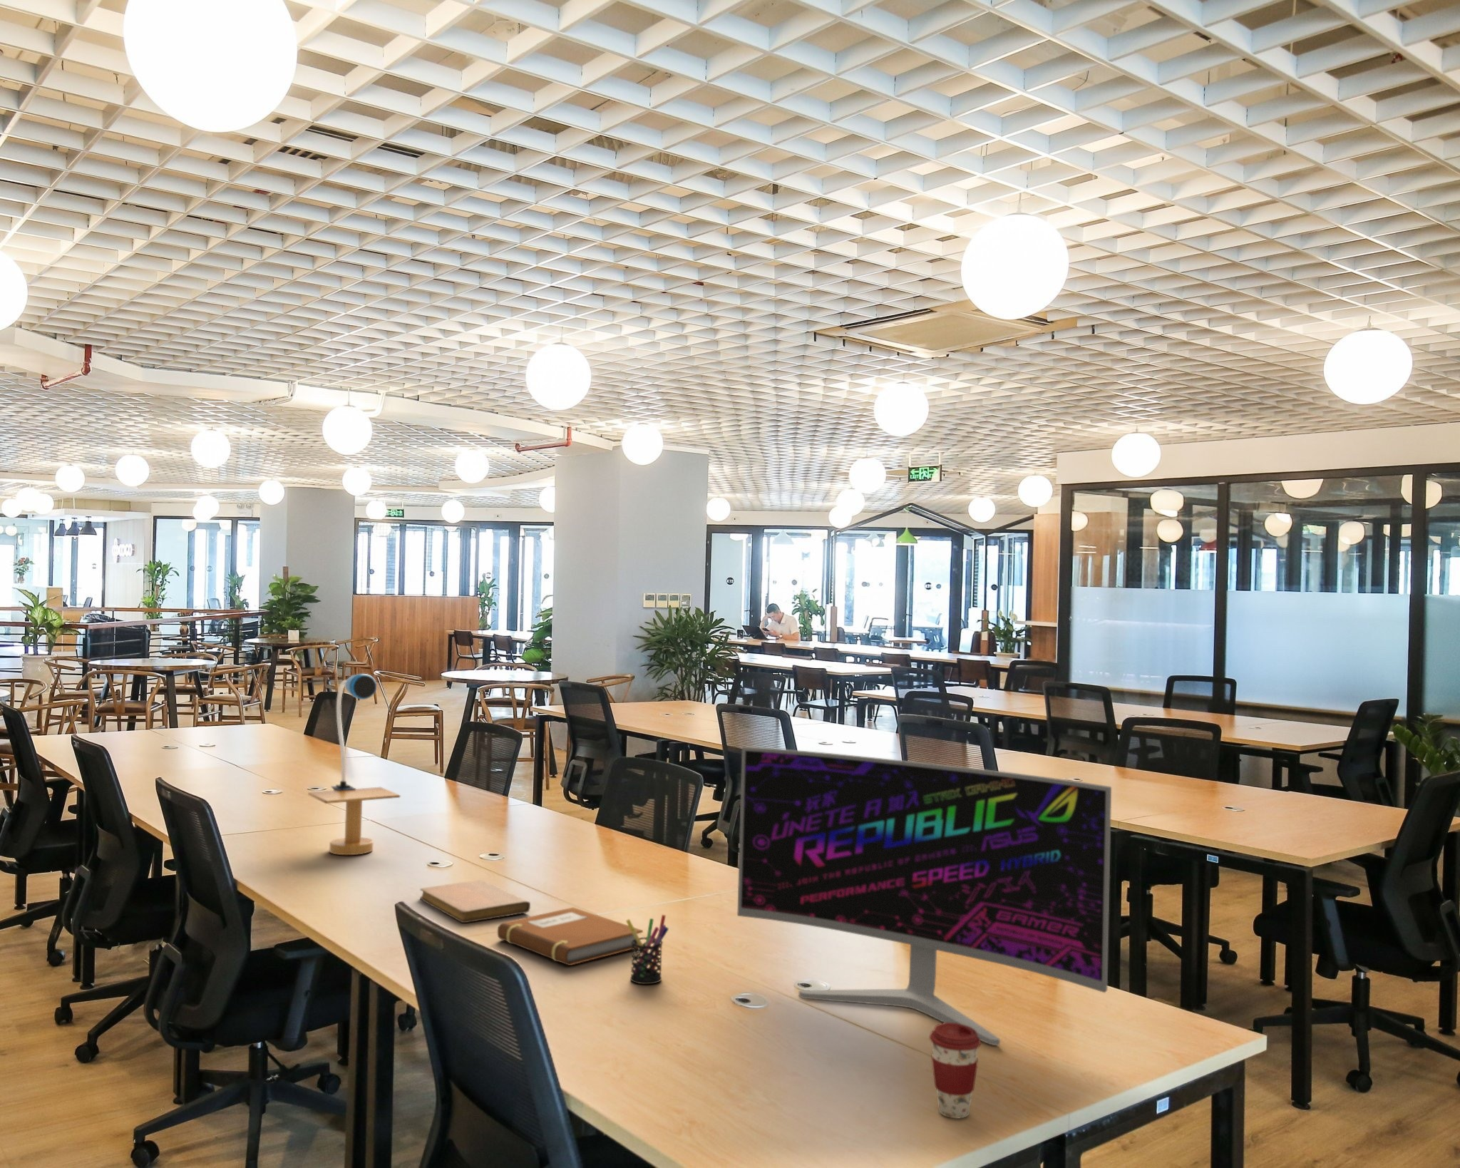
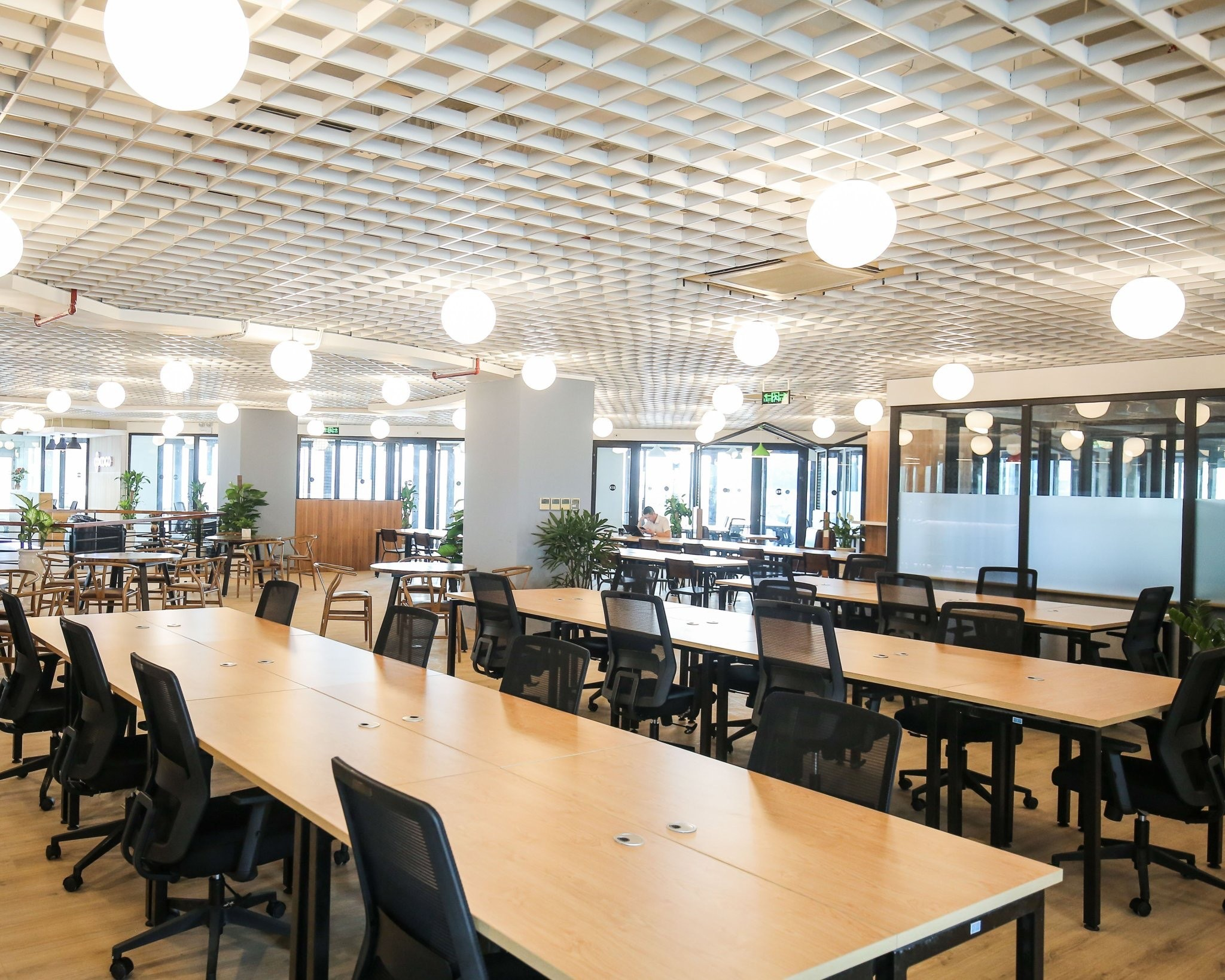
- desk lamp [307,673,402,856]
- pen holder [626,914,670,984]
- notebook [497,906,644,967]
- coffee cup [928,1023,982,1119]
- monitor [737,746,1112,1046]
- notebook [420,880,532,924]
